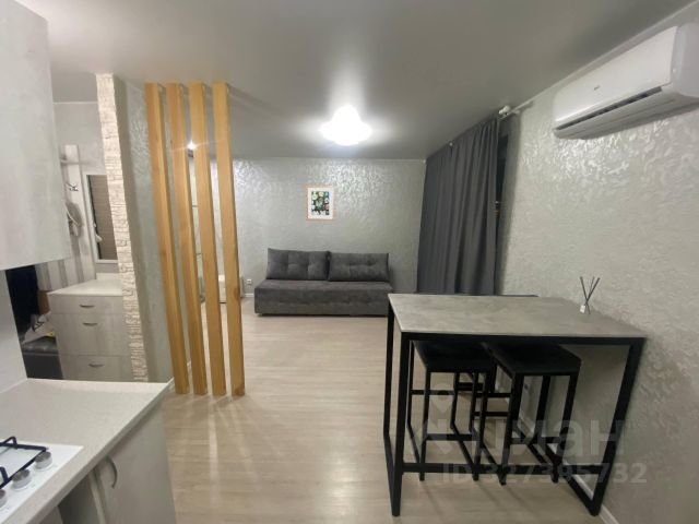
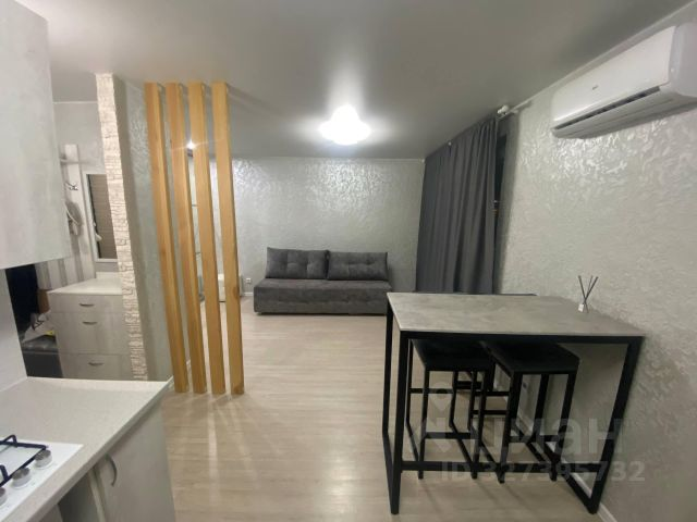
- wall art [306,184,335,222]
